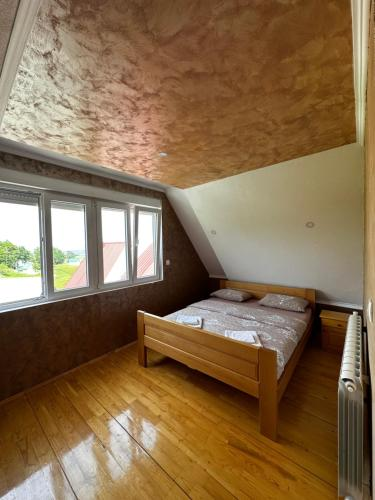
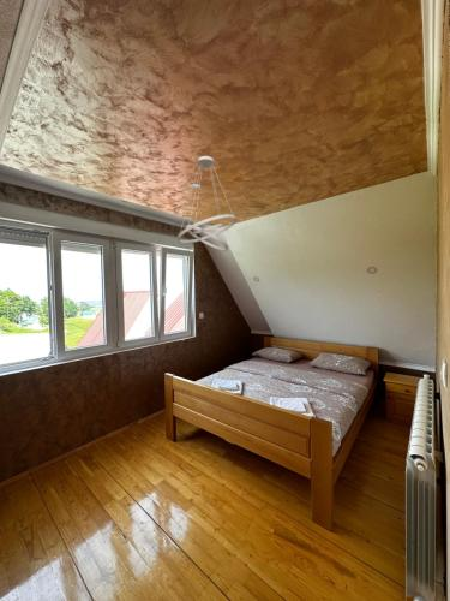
+ ceiling light fixture [176,155,238,252]
